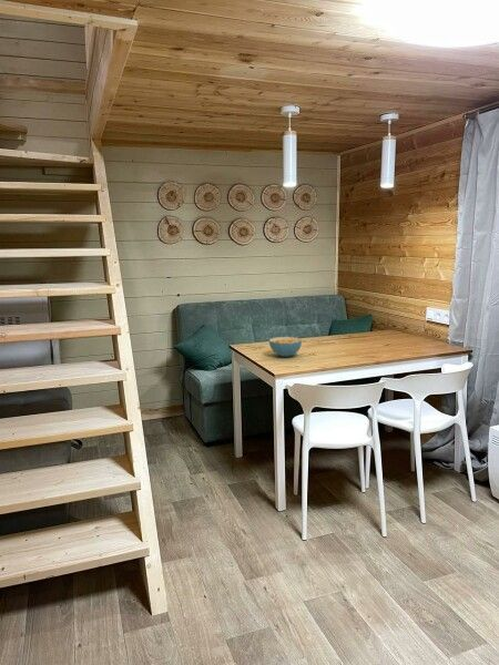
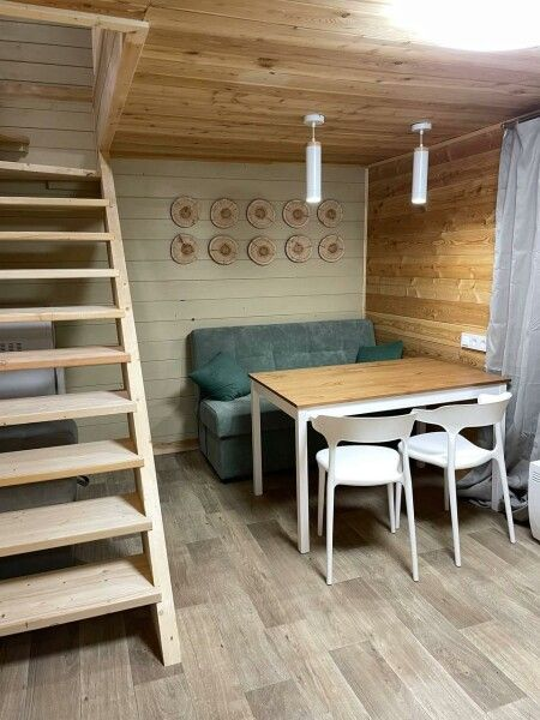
- cereal bowl [268,336,303,358]
